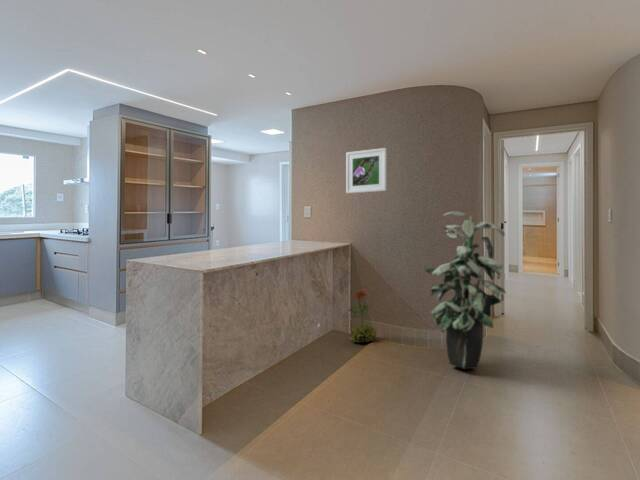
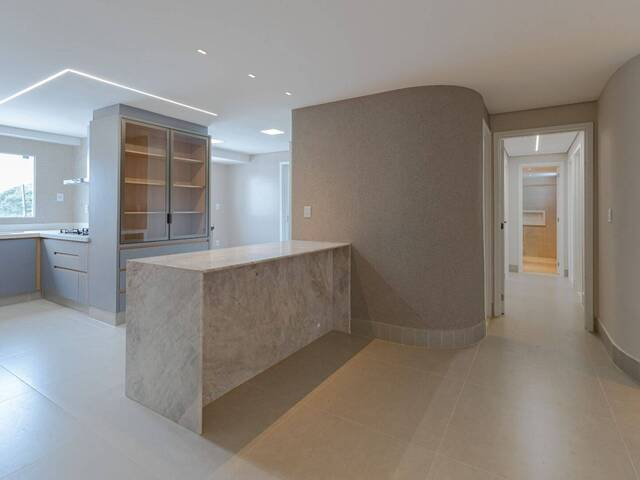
- indoor plant [422,210,507,370]
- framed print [345,147,387,194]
- decorative plant [347,287,378,343]
